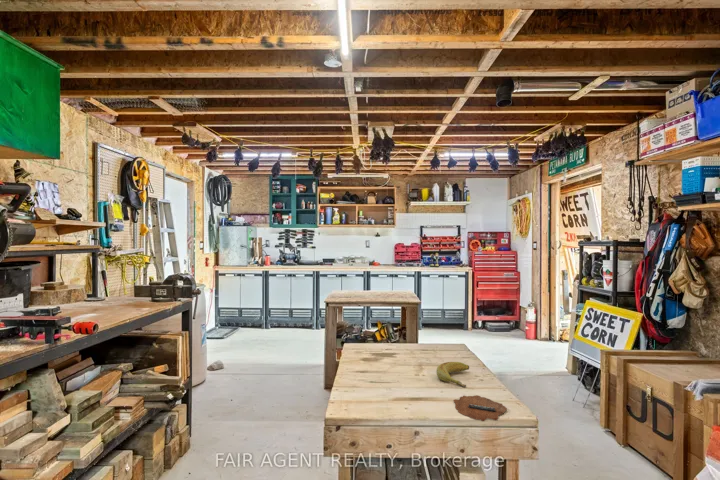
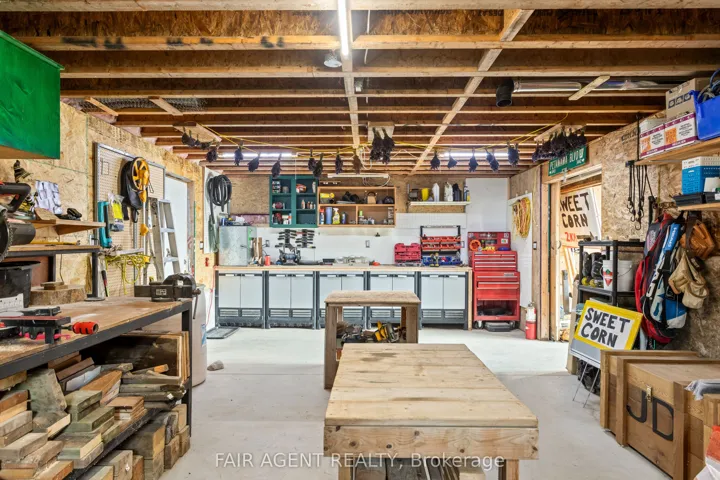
- banana [435,361,470,388]
- pencil [453,394,508,422]
